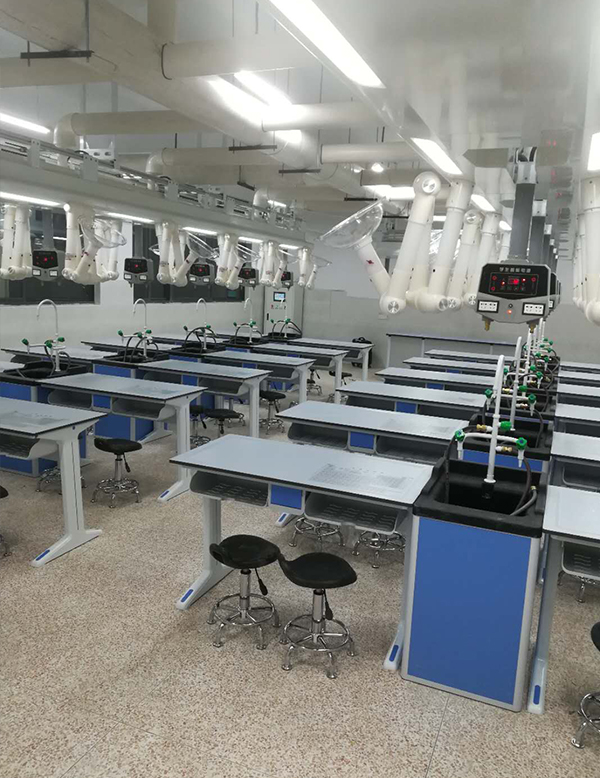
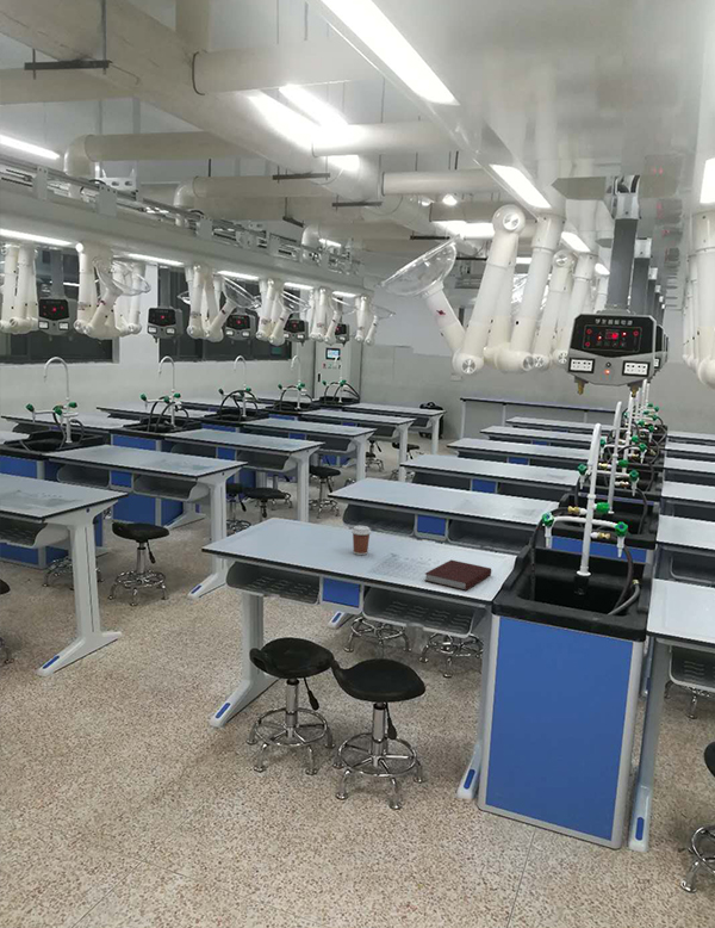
+ coffee cup [350,525,372,556]
+ notebook [423,558,492,592]
